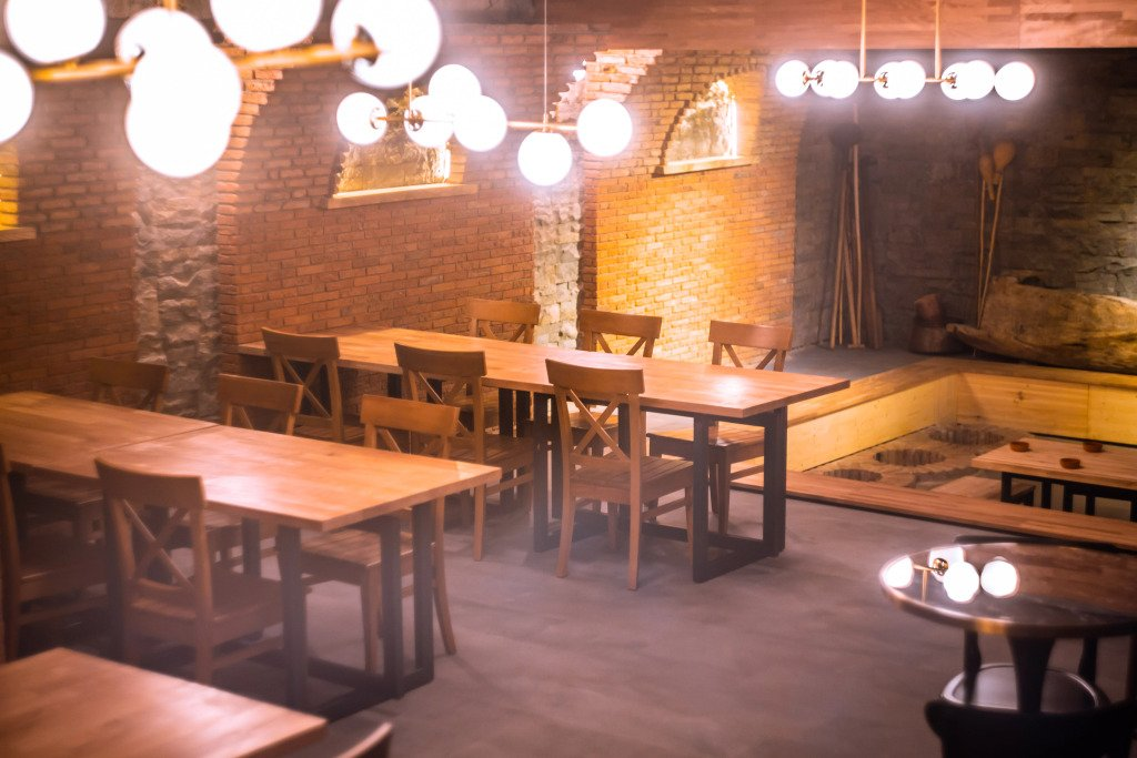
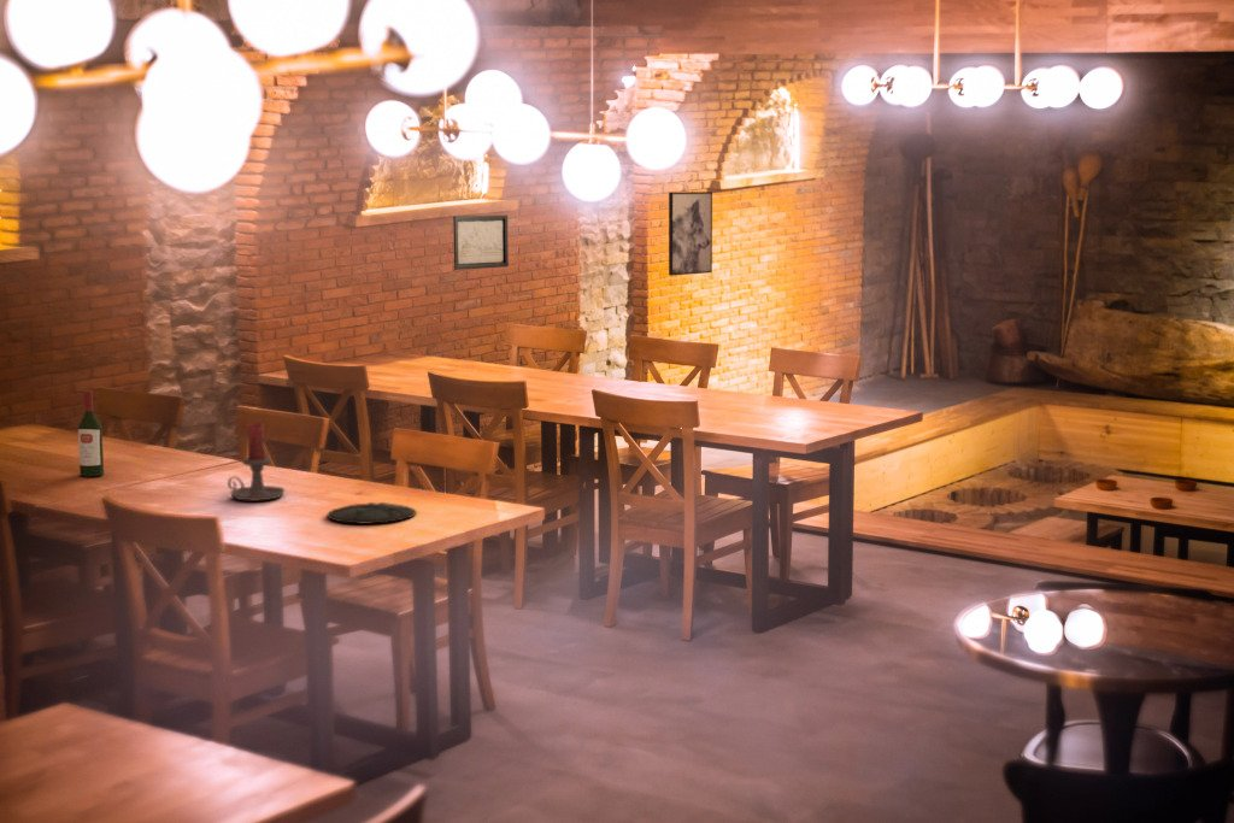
+ wine bottle [77,389,105,478]
+ plate [327,501,417,525]
+ wall art [668,190,713,277]
+ candle holder [227,422,286,502]
+ wall art [452,213,510,271]
